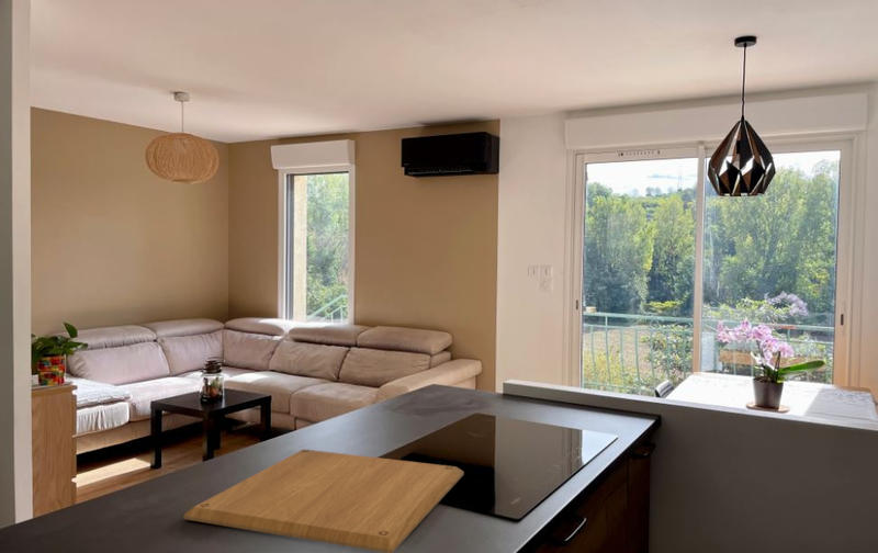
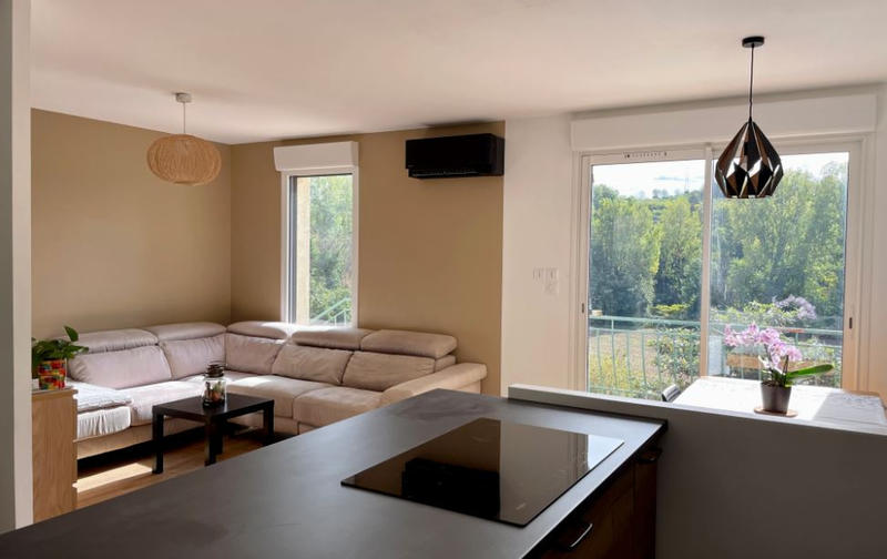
- chopping board [182,448,465,553]
